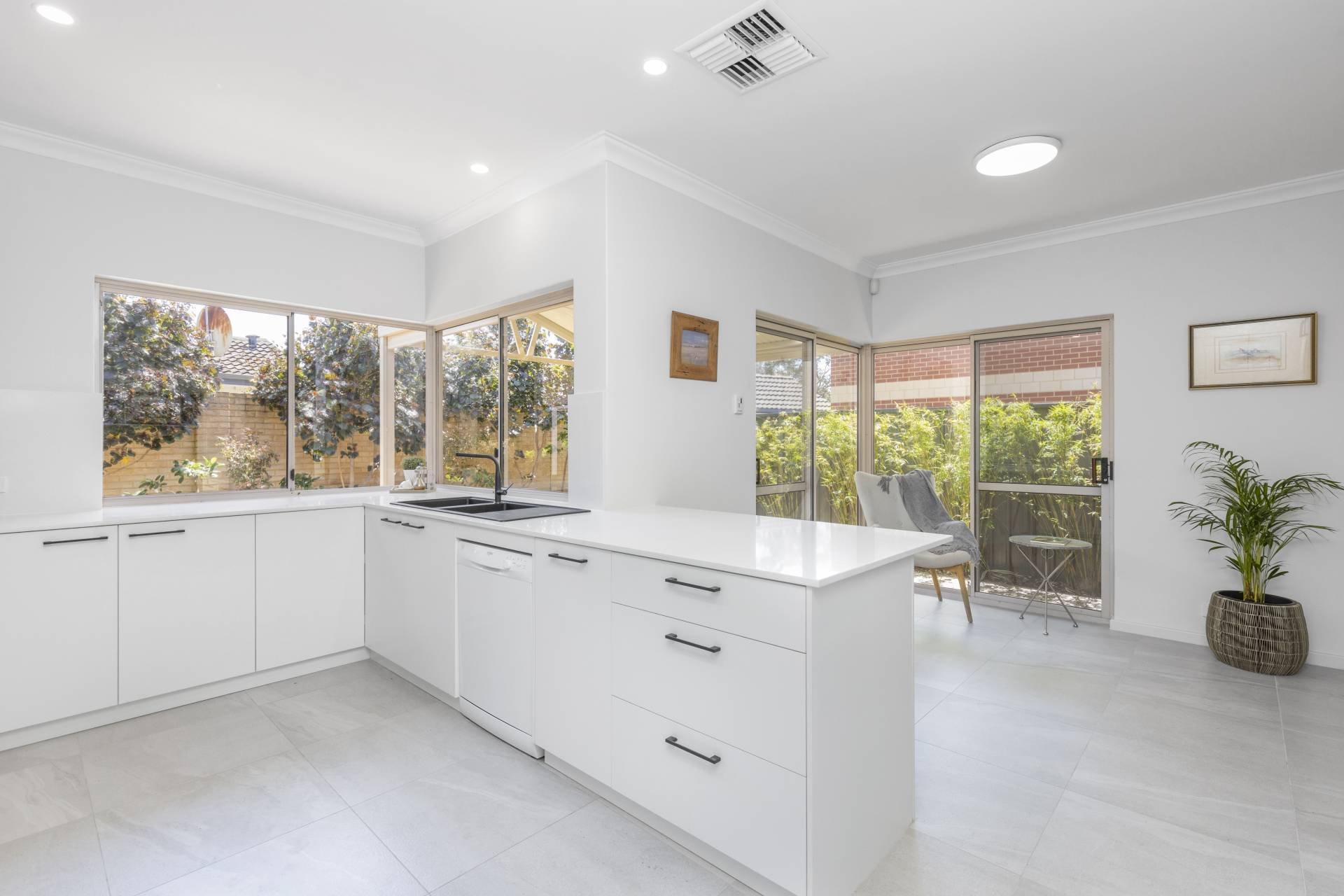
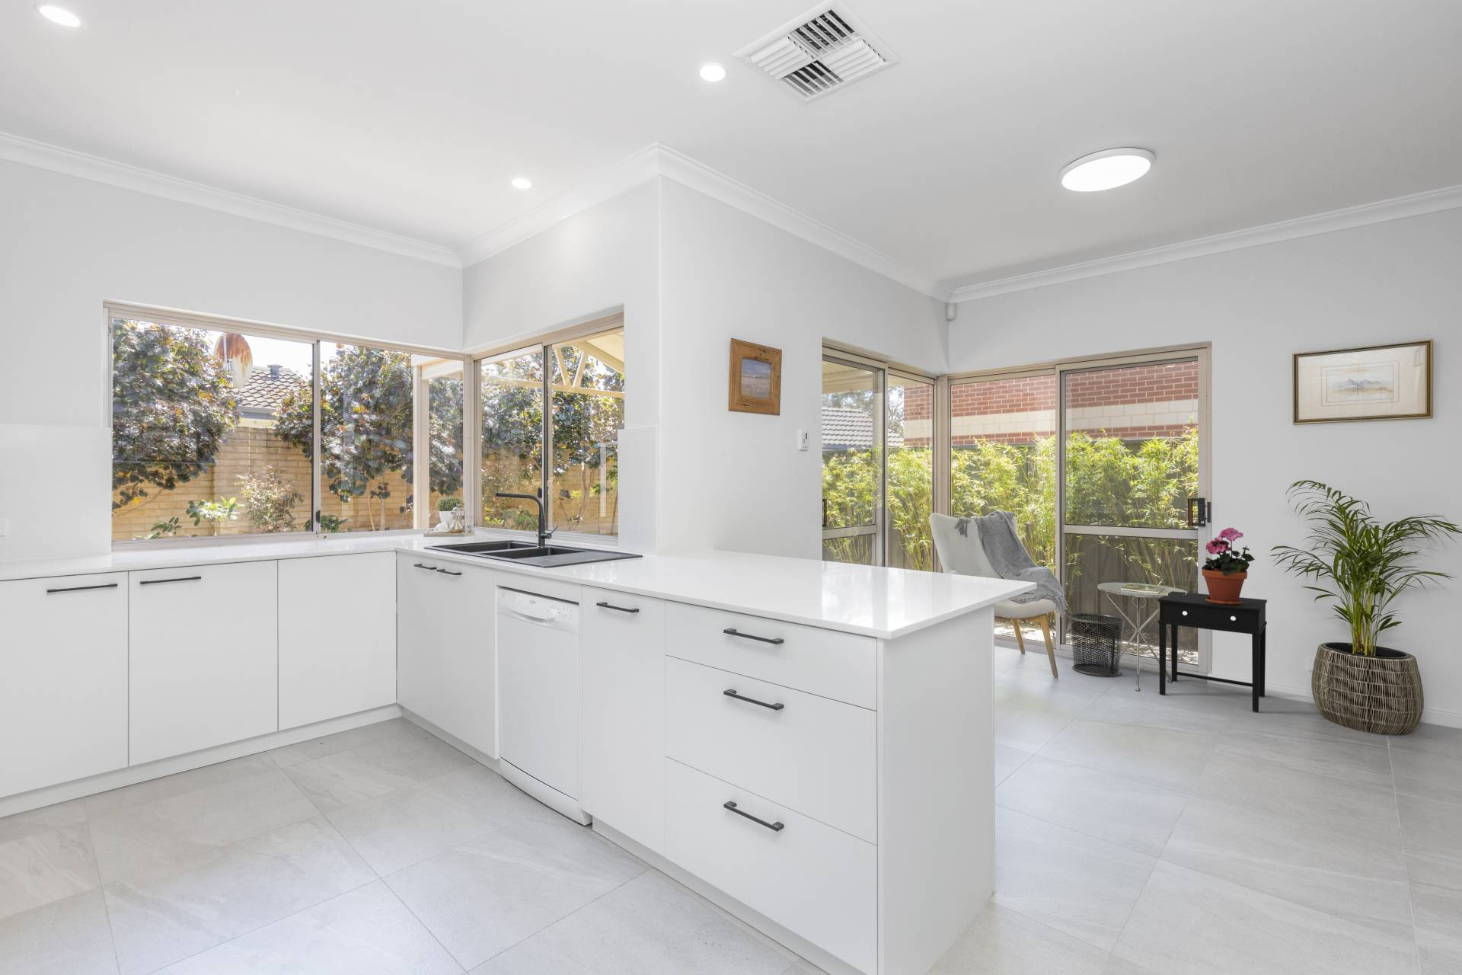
+ potted plant [1201,527,1255,605]
+ waste bin [1067,613,1126,677]
+ side table [1157,590,1268,712]
